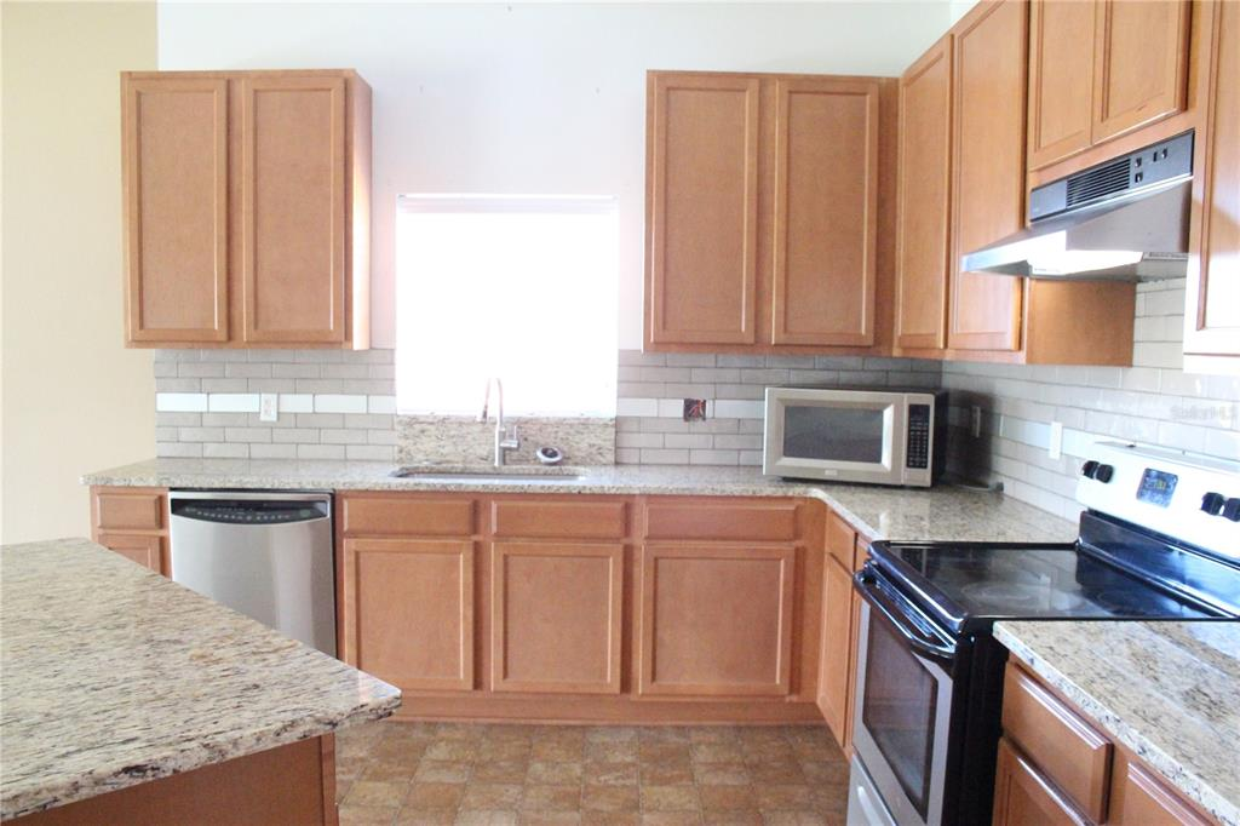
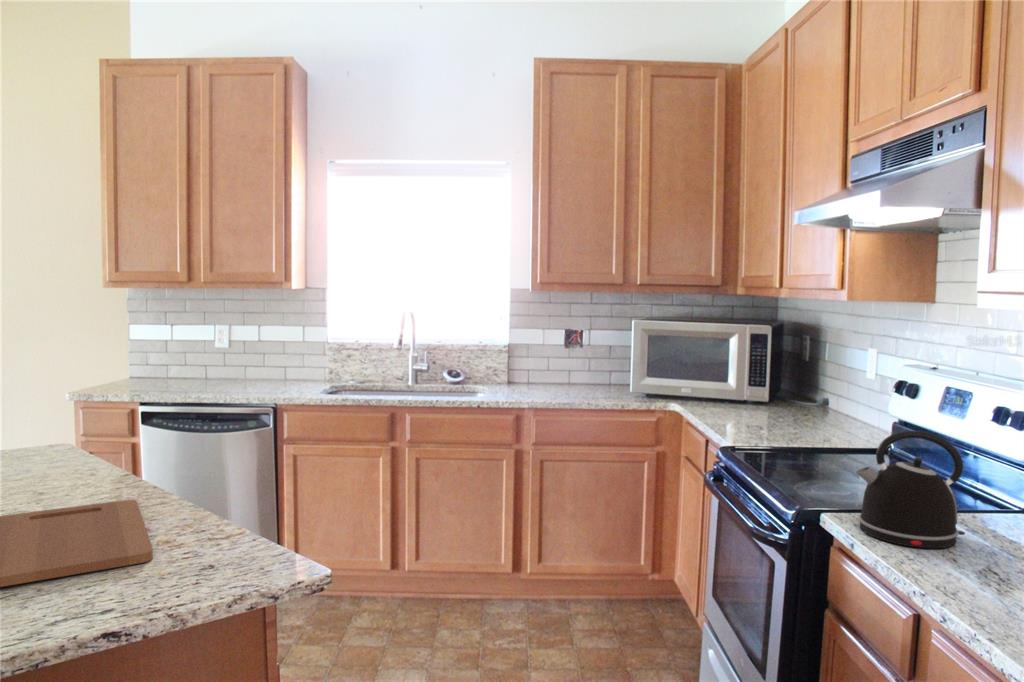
+ cutting board [0,499,154,588]
+ kettle [855,430,966,549]
